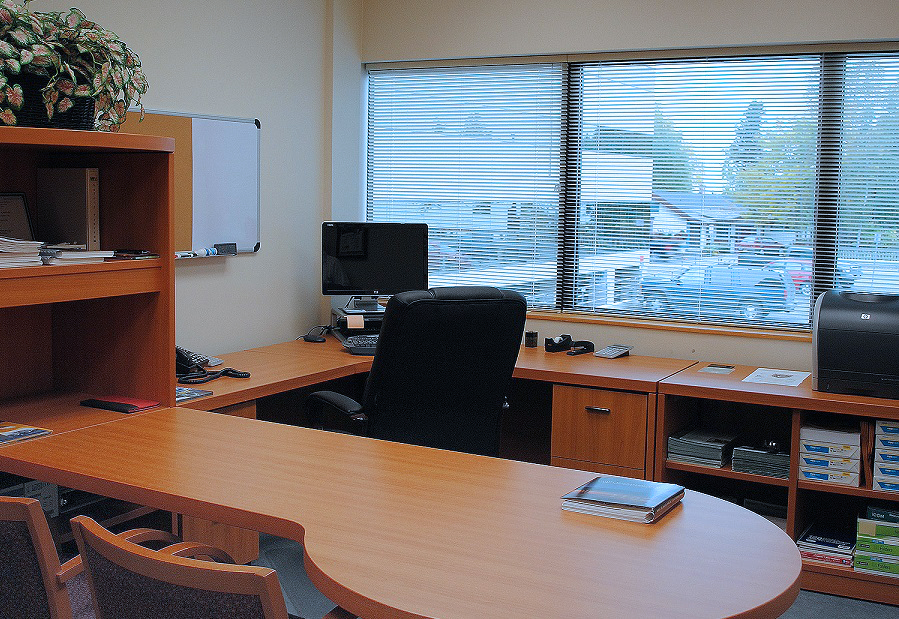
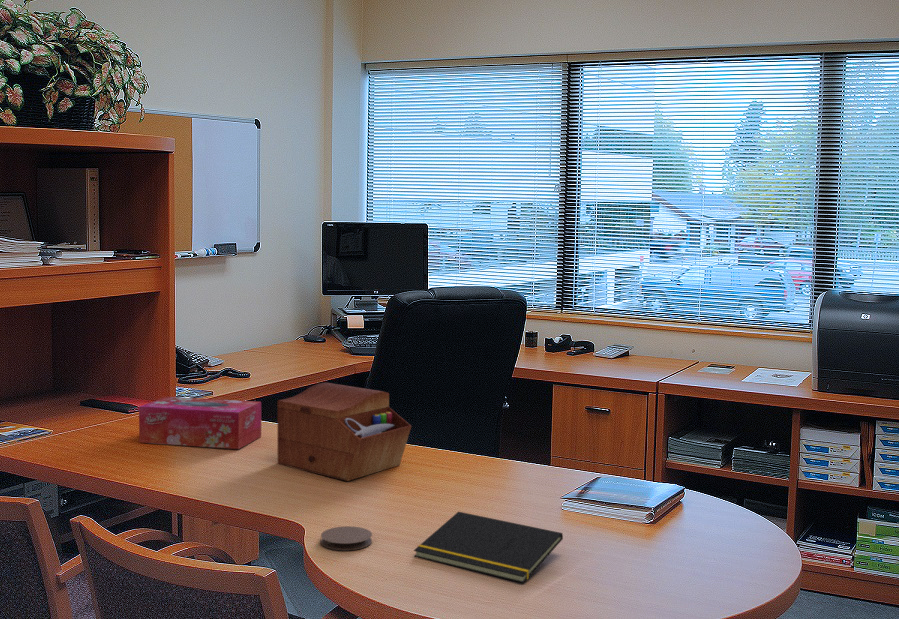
+ coaster [320,525,373,551]
+ sewing box [277,382,412,482]
+ notepad [413,511,564,584]
+ tissue box [138,396,262,450]
